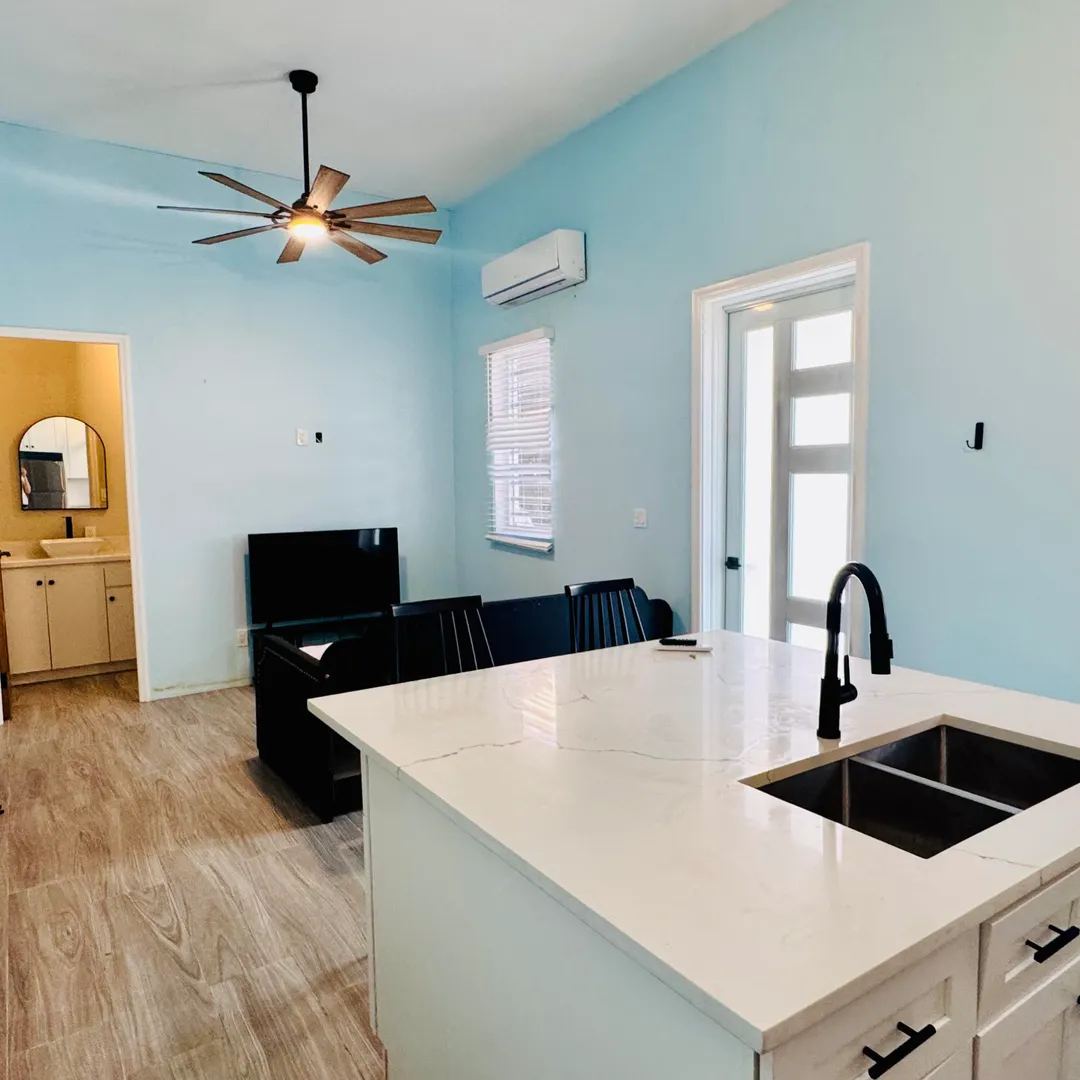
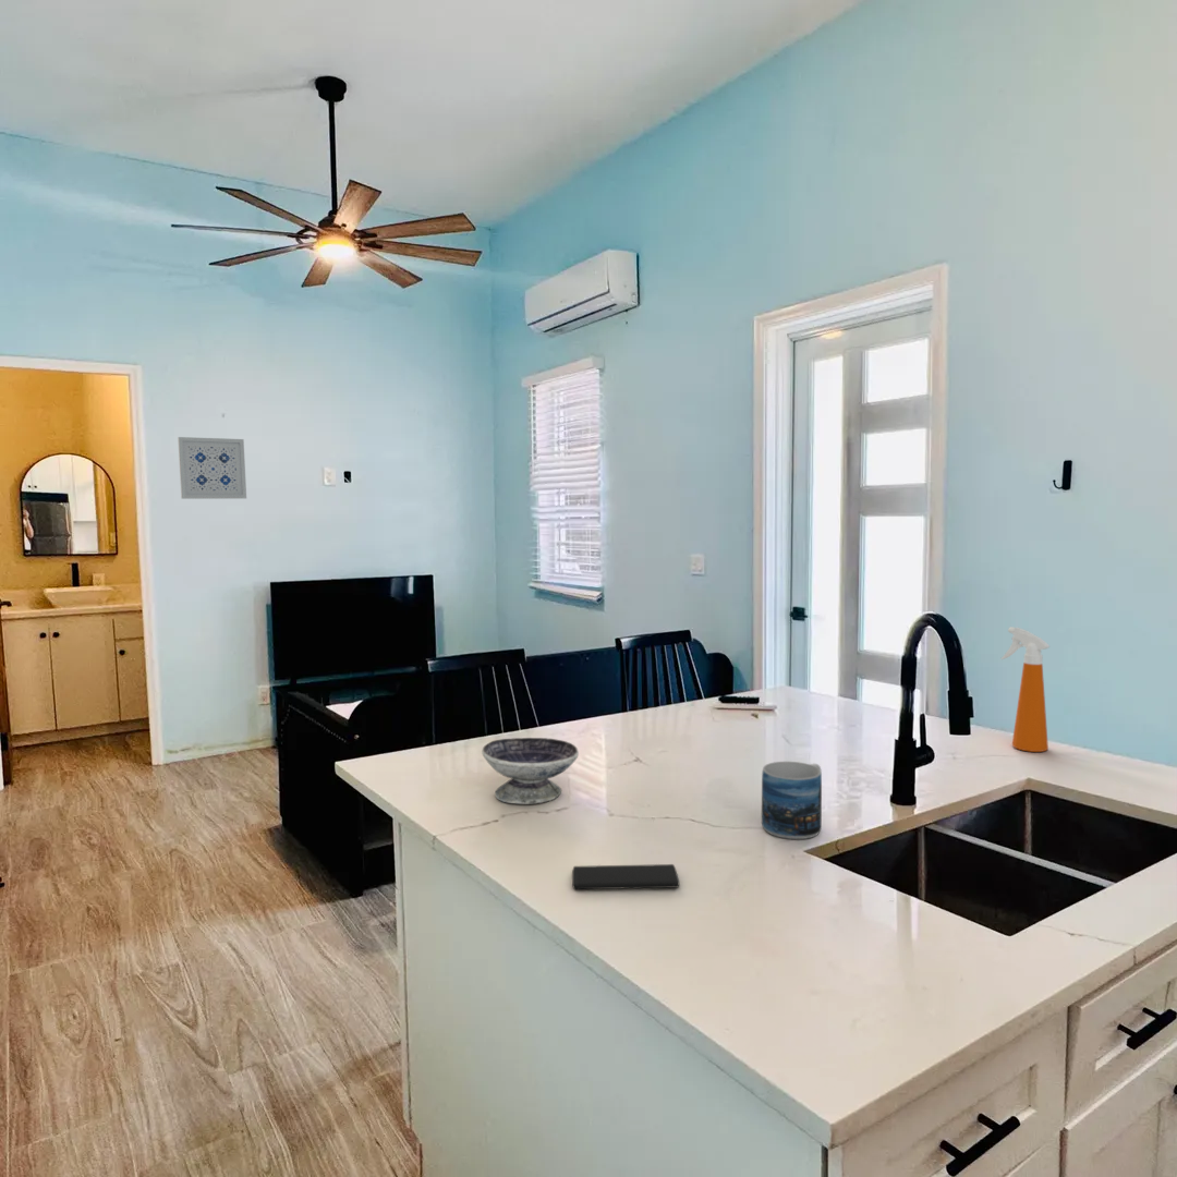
+ spray bottle [999,626,1051,753]
+ wall art [177,436,247,500]
+ smartphone [571,863,680,890]
+ mug [761,761,823,840]
+ bowl [481,737,580,805]
